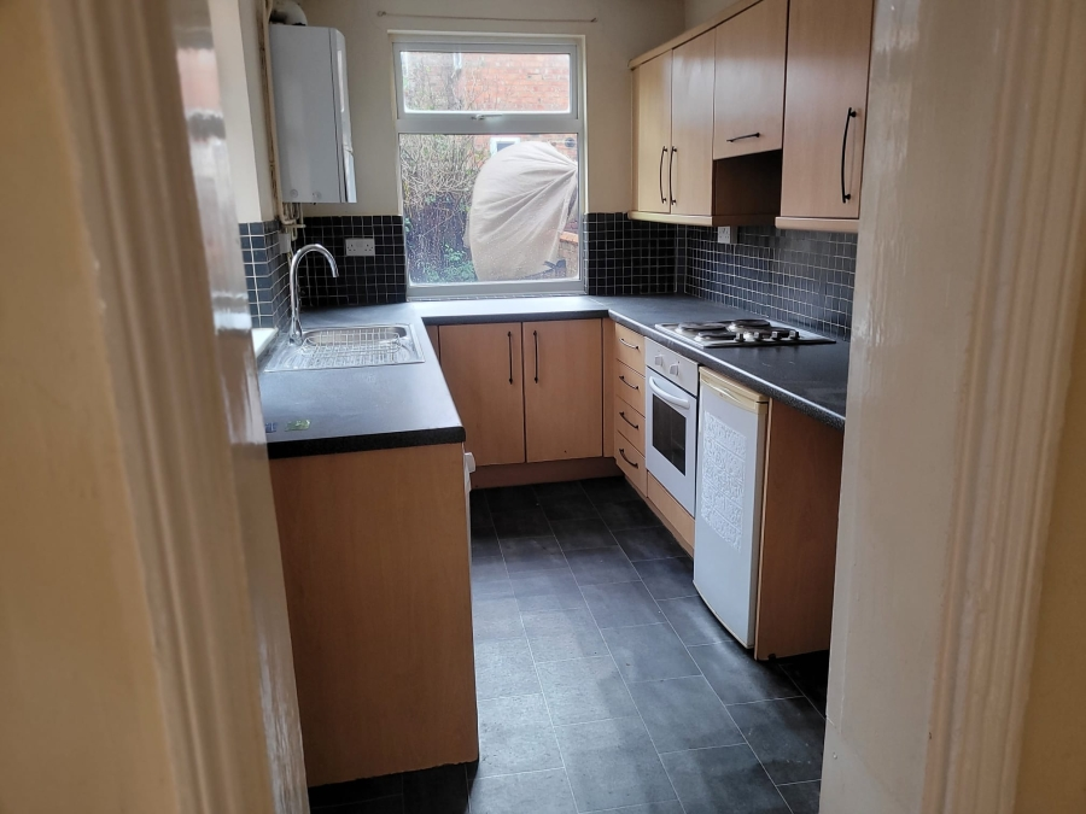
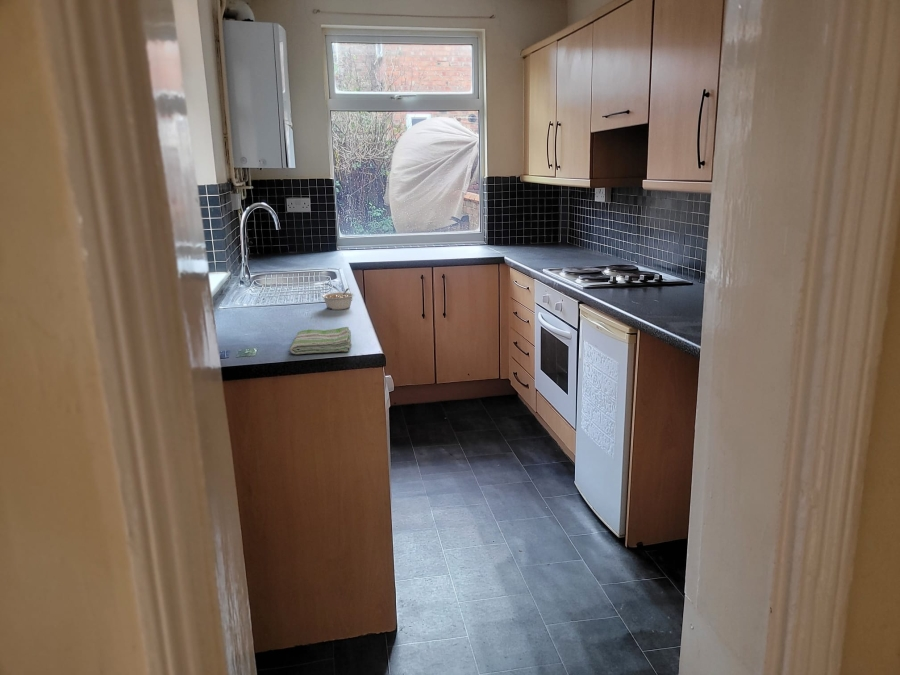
+ legume [321,287,355,311]
+ dish towel [289,326,352,355]
